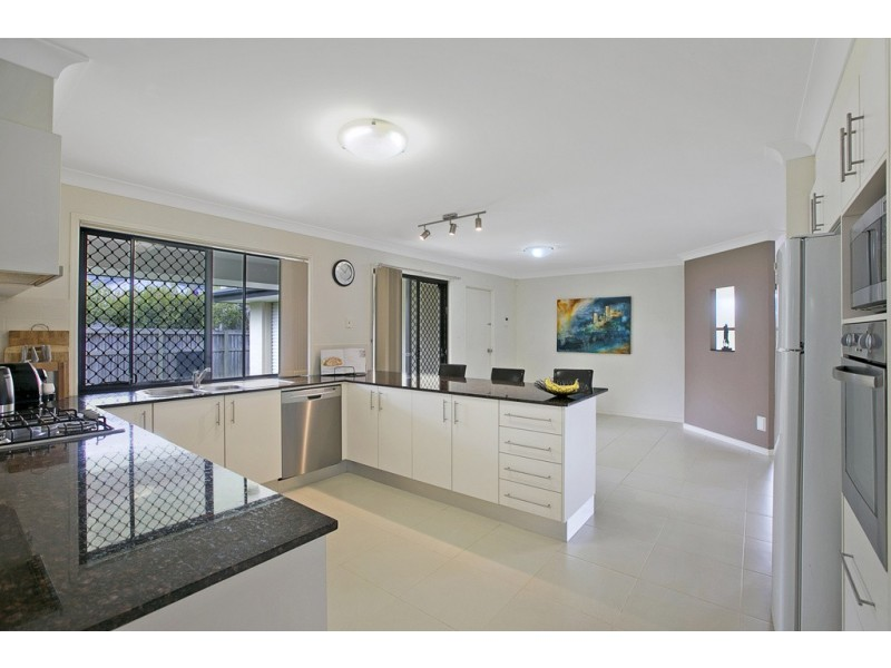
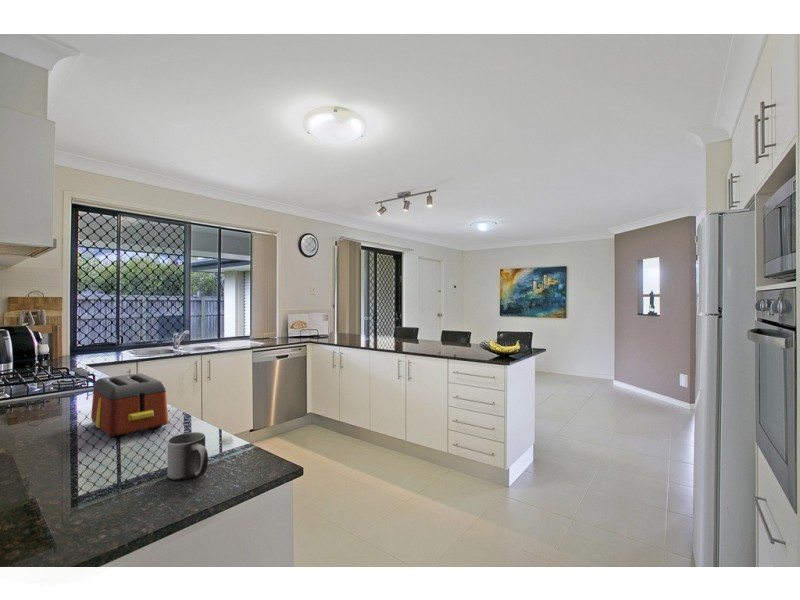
+ toaster [90,372,169,440]
+ mug [166,431,209,481]
